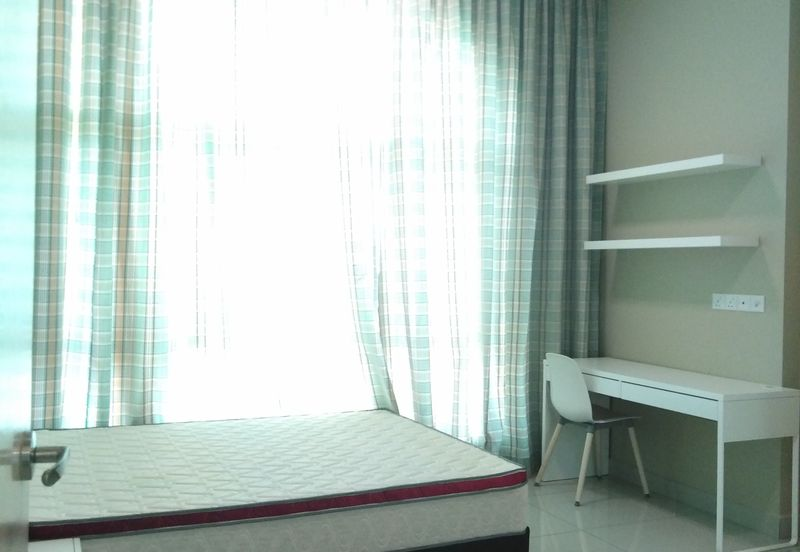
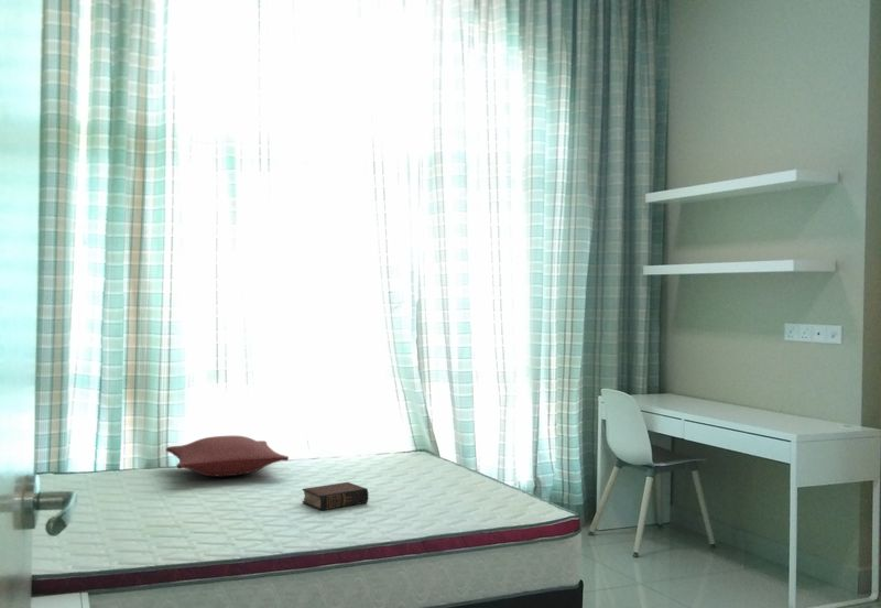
+ book [301,481,369,511]
+ pillow [165,435,290,477]
